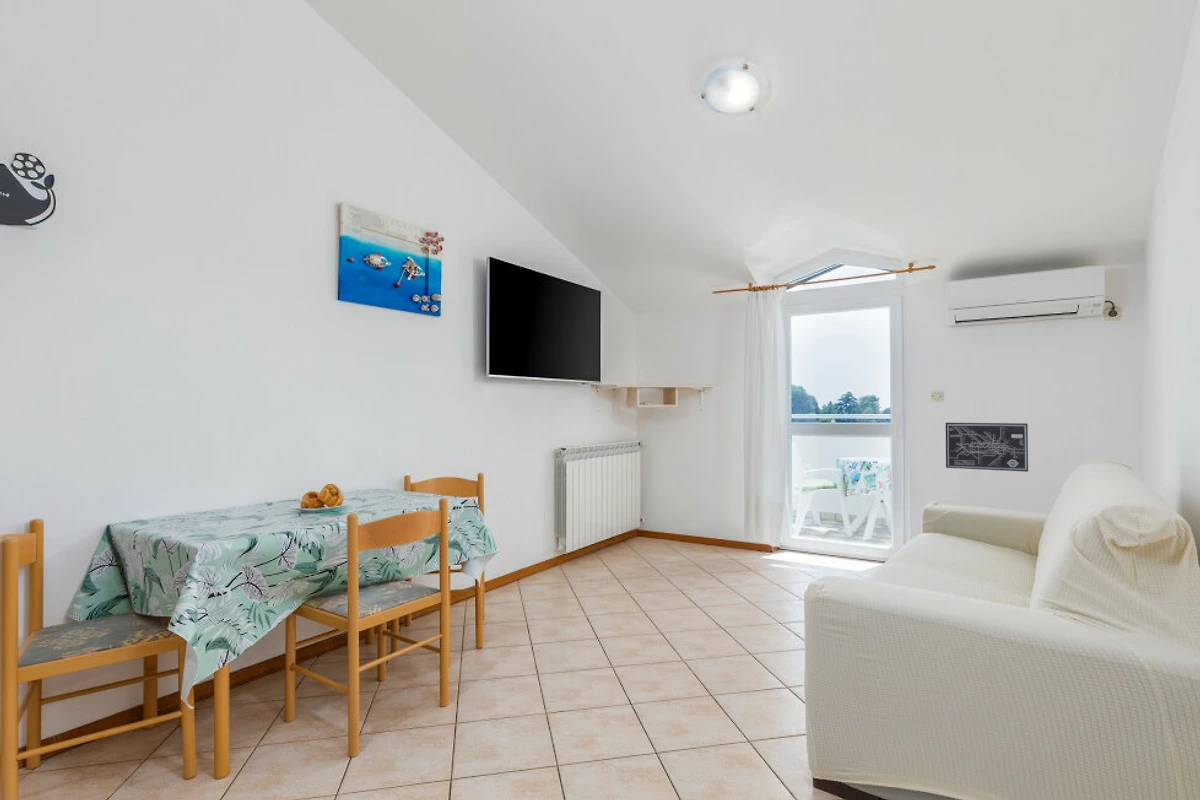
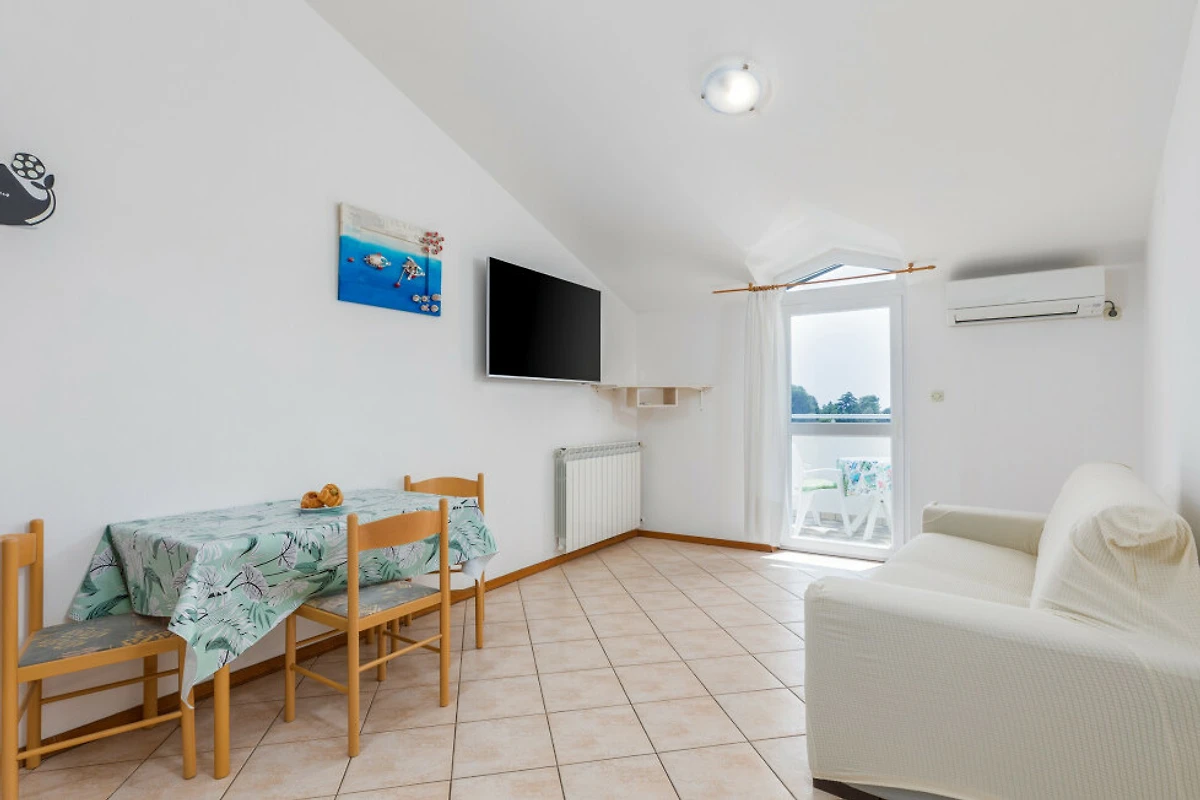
- wall art [945,422,1029,473]
